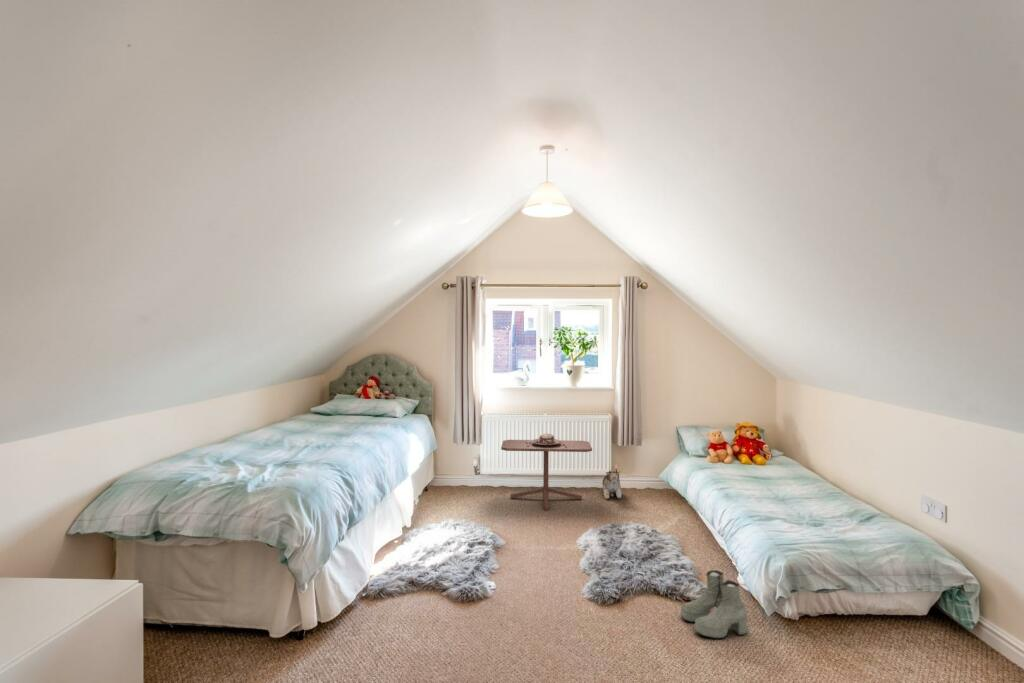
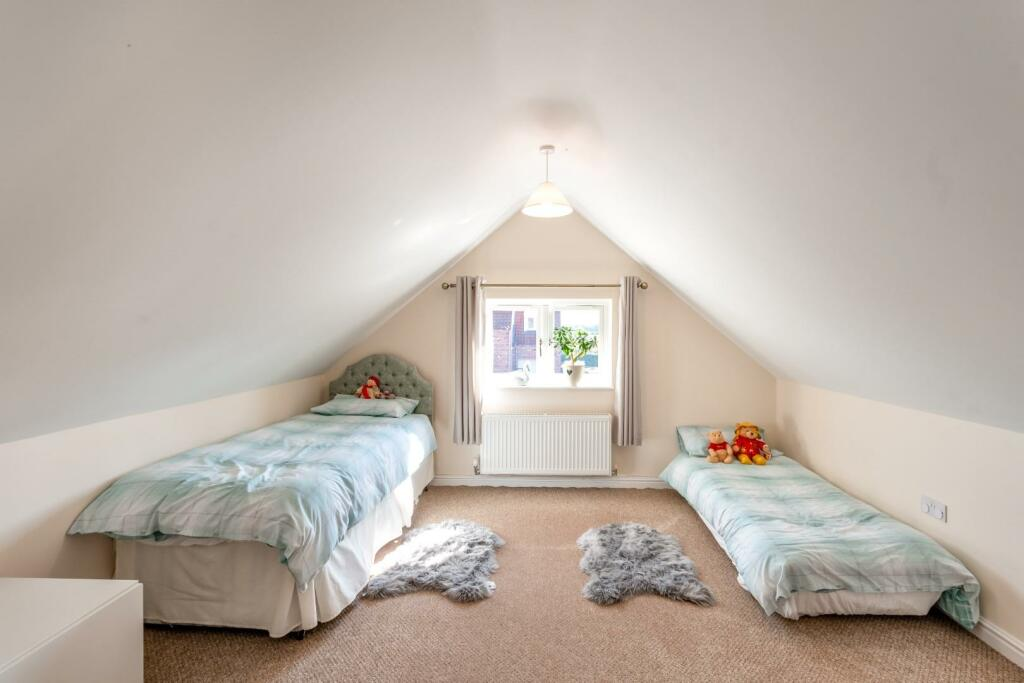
- plush toy [601,468,622,500]
- boots [680,569,748,639]
- side table [500,433,593,511]
